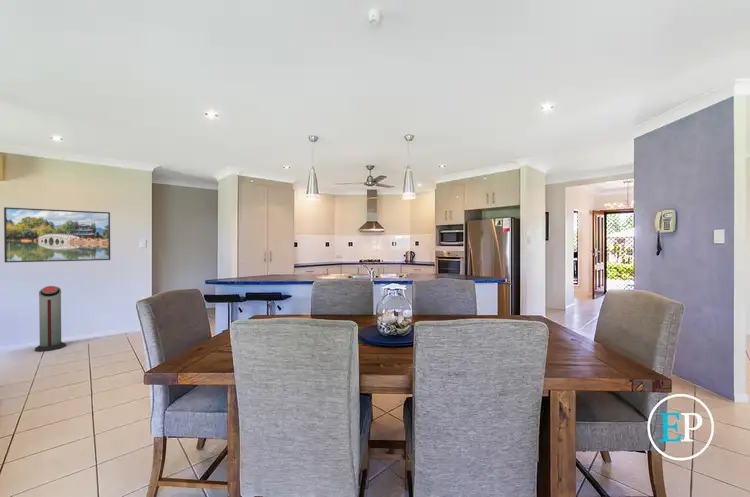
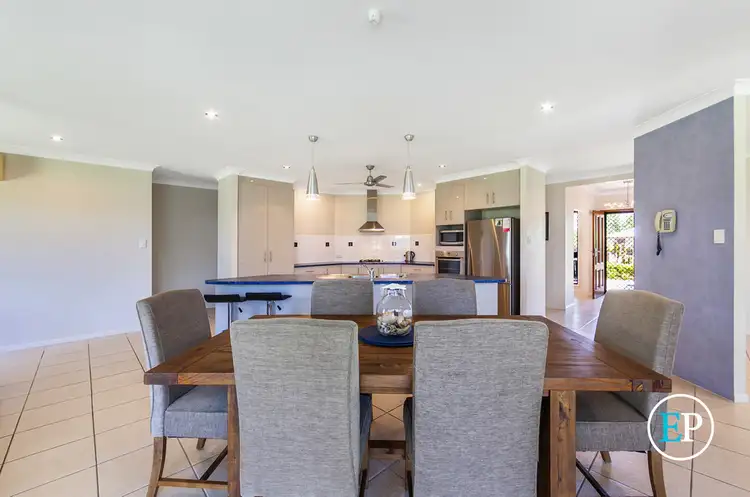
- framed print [3,206,111,263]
- air purifier [34,285,67,352]
